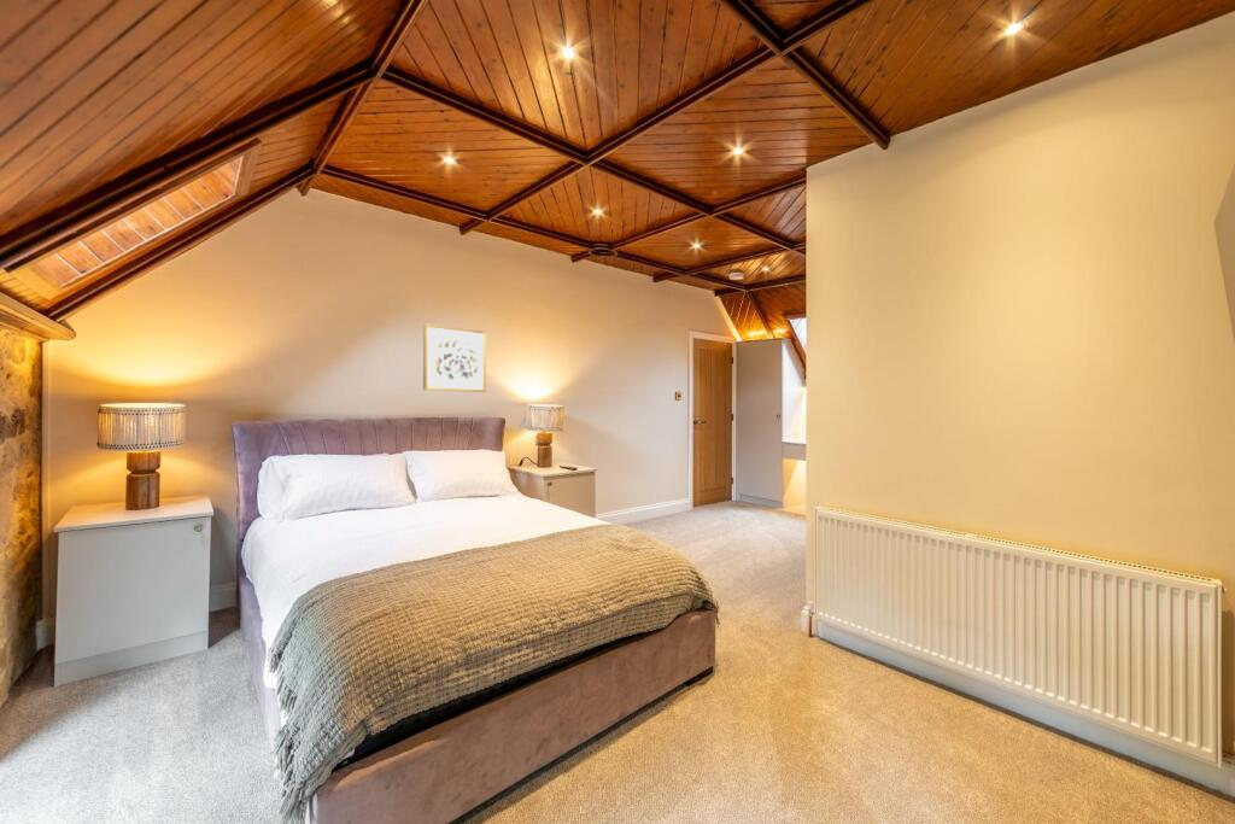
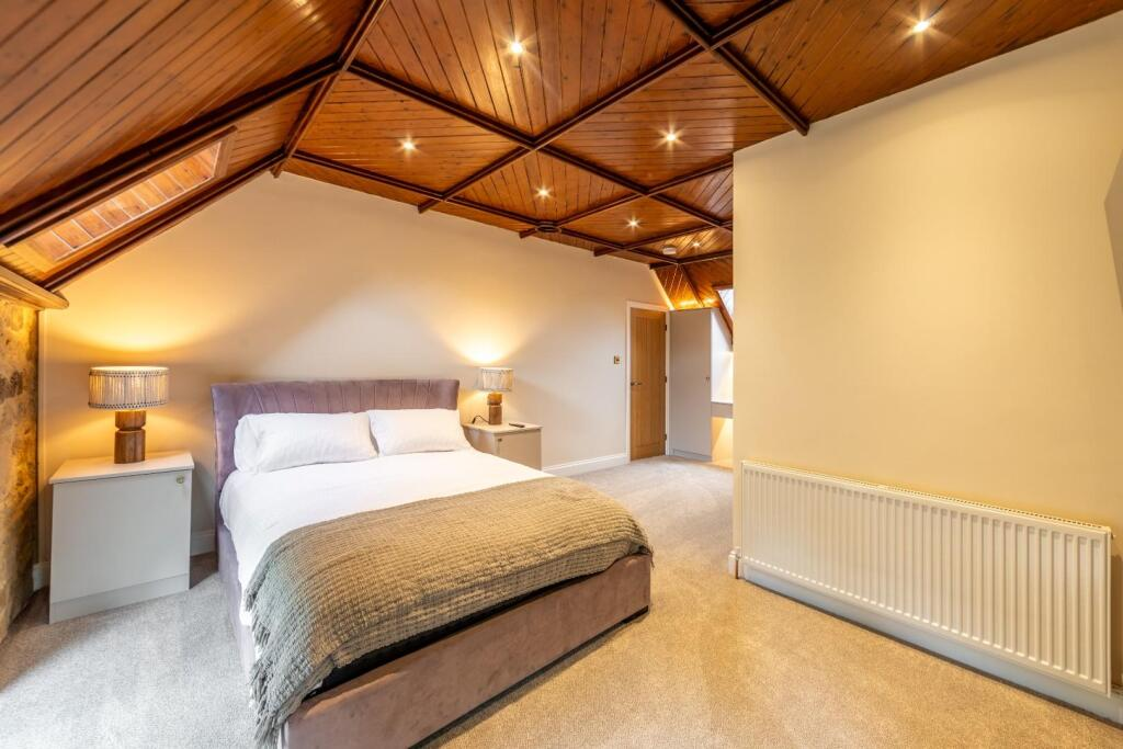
- wall art [422,323,487,393]
